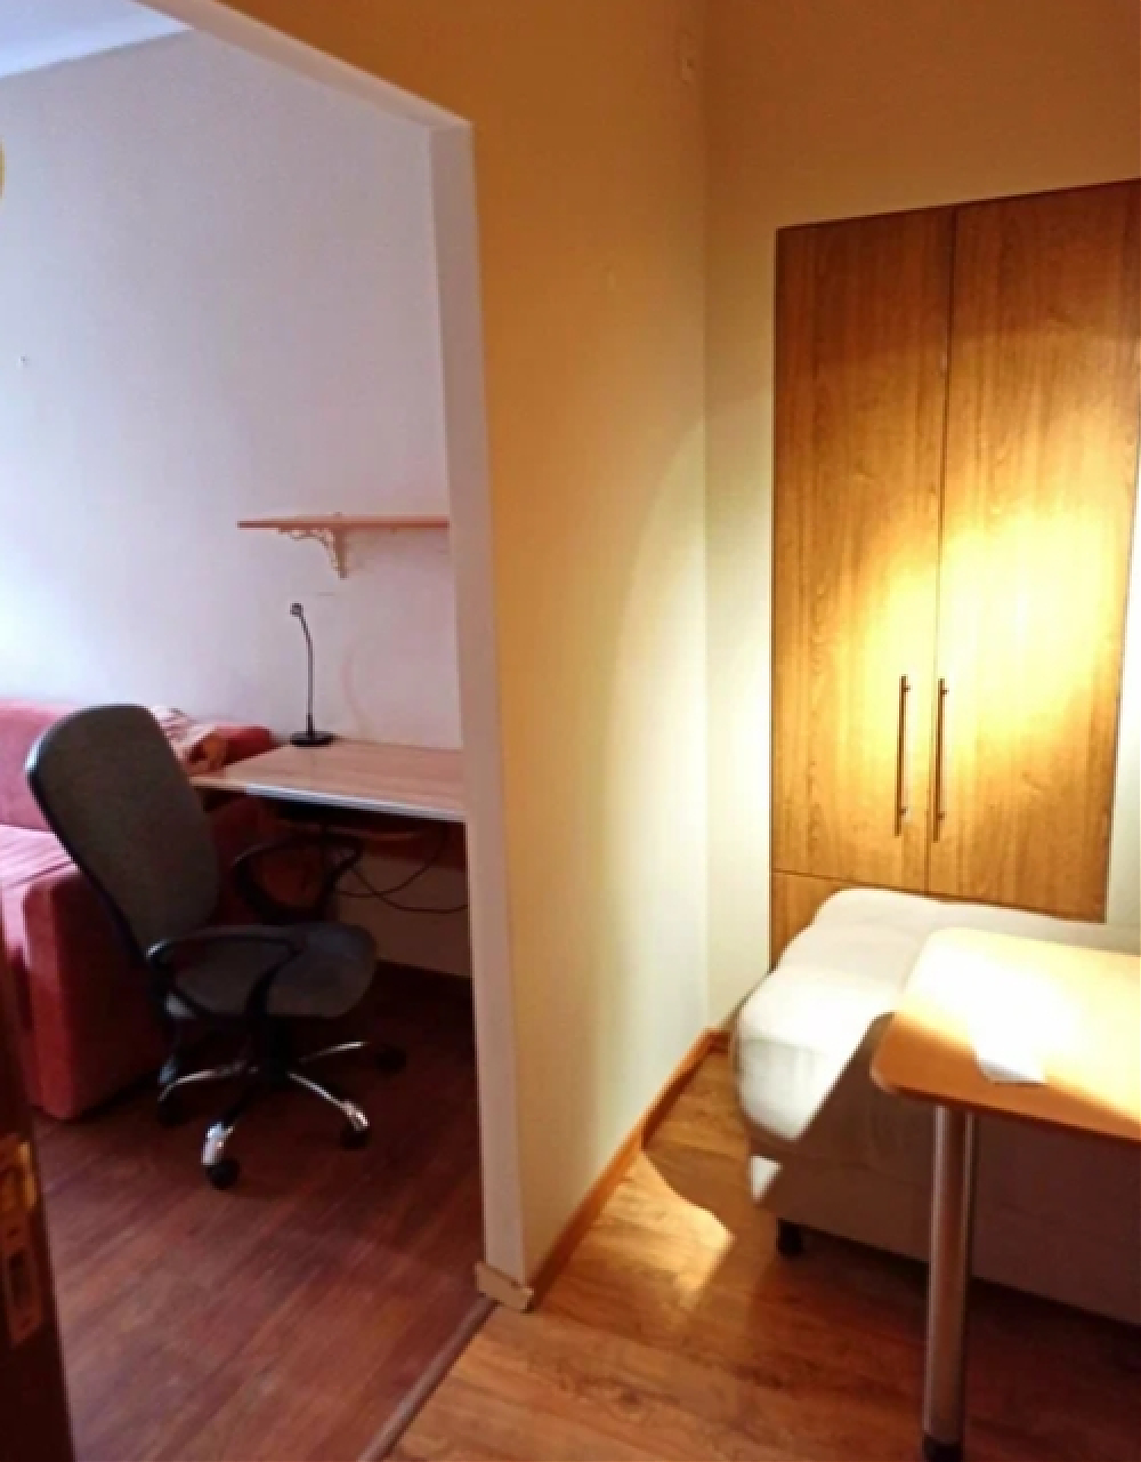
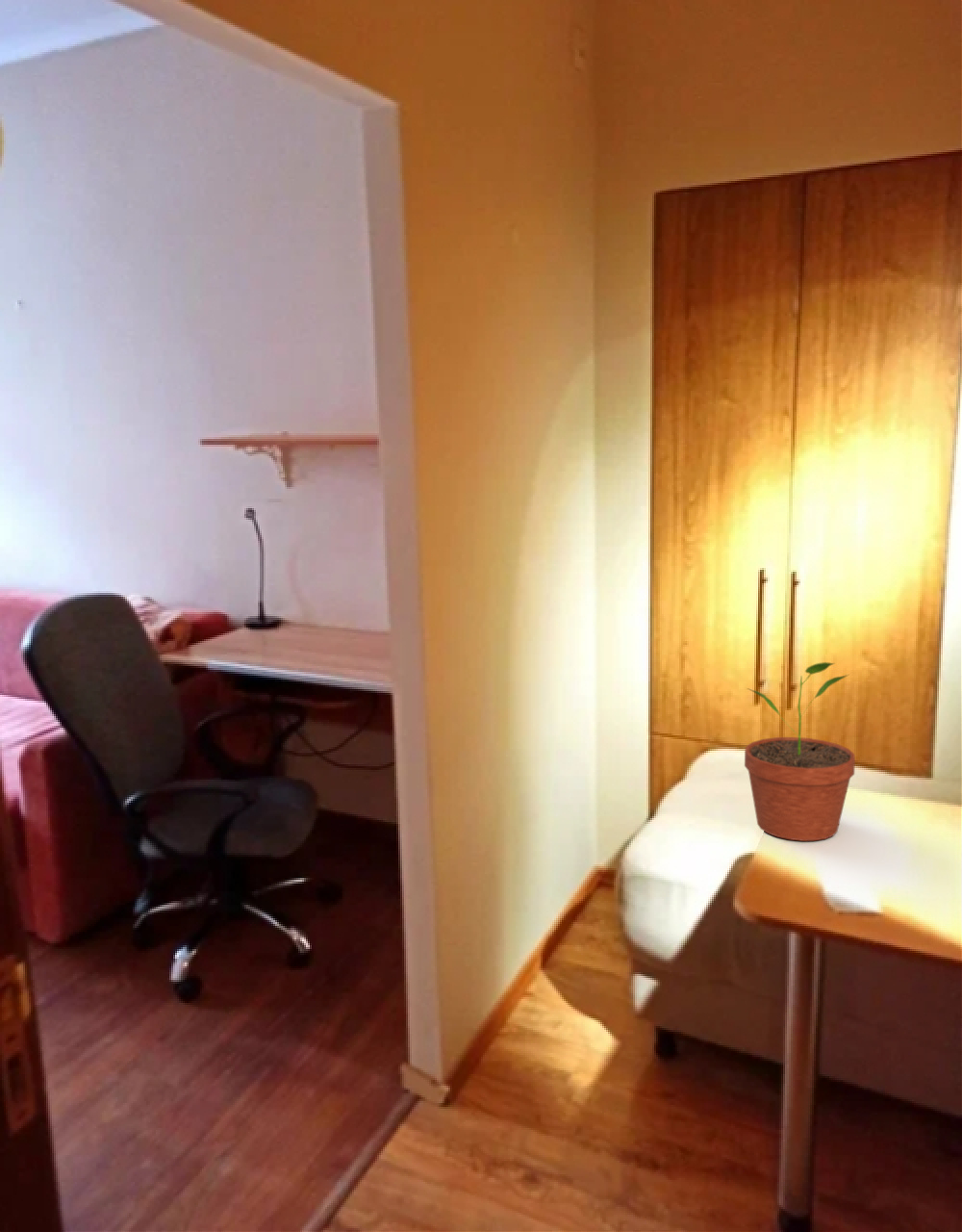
+ potted plant [744,661,856,842]
